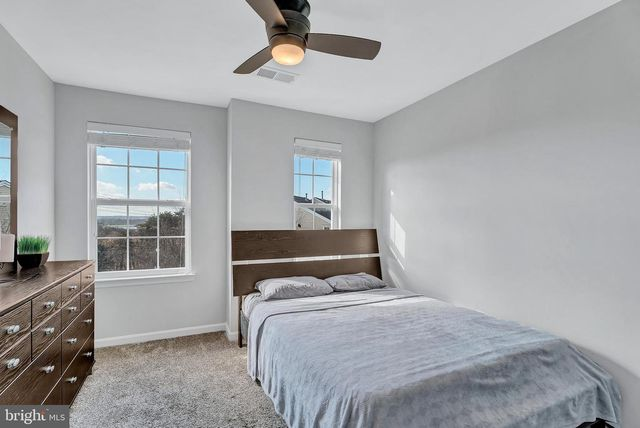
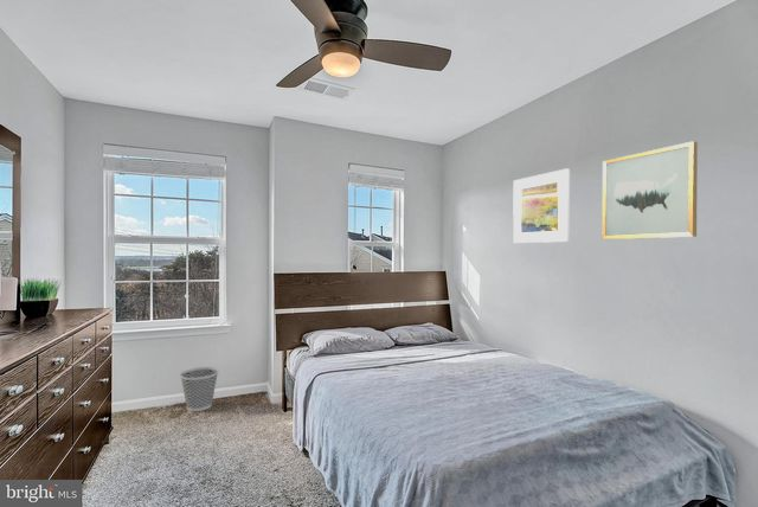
+ wastebasket [179,366,220,412]
+ wall art [602,141,699,240]
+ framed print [512,167,571,244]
